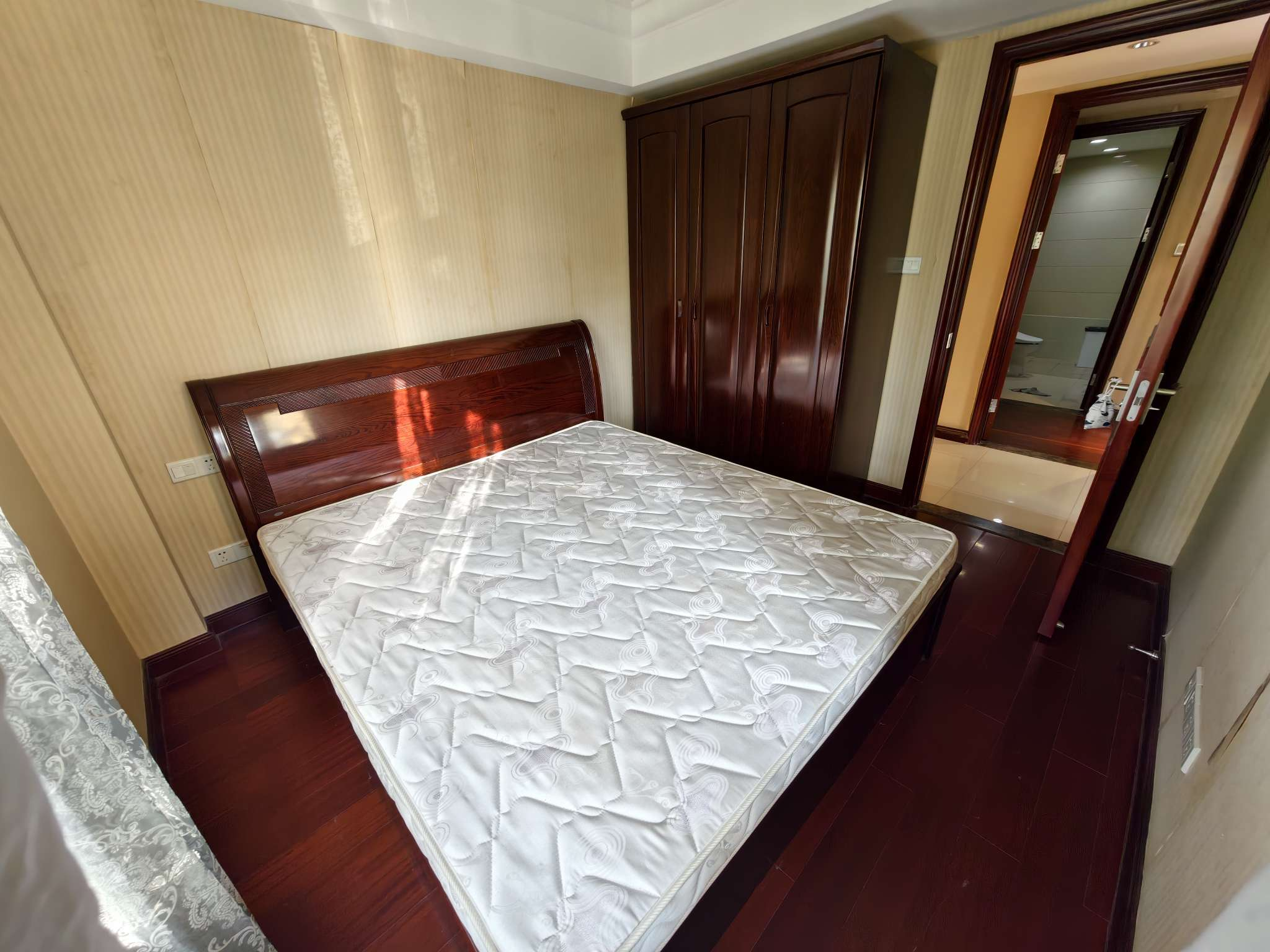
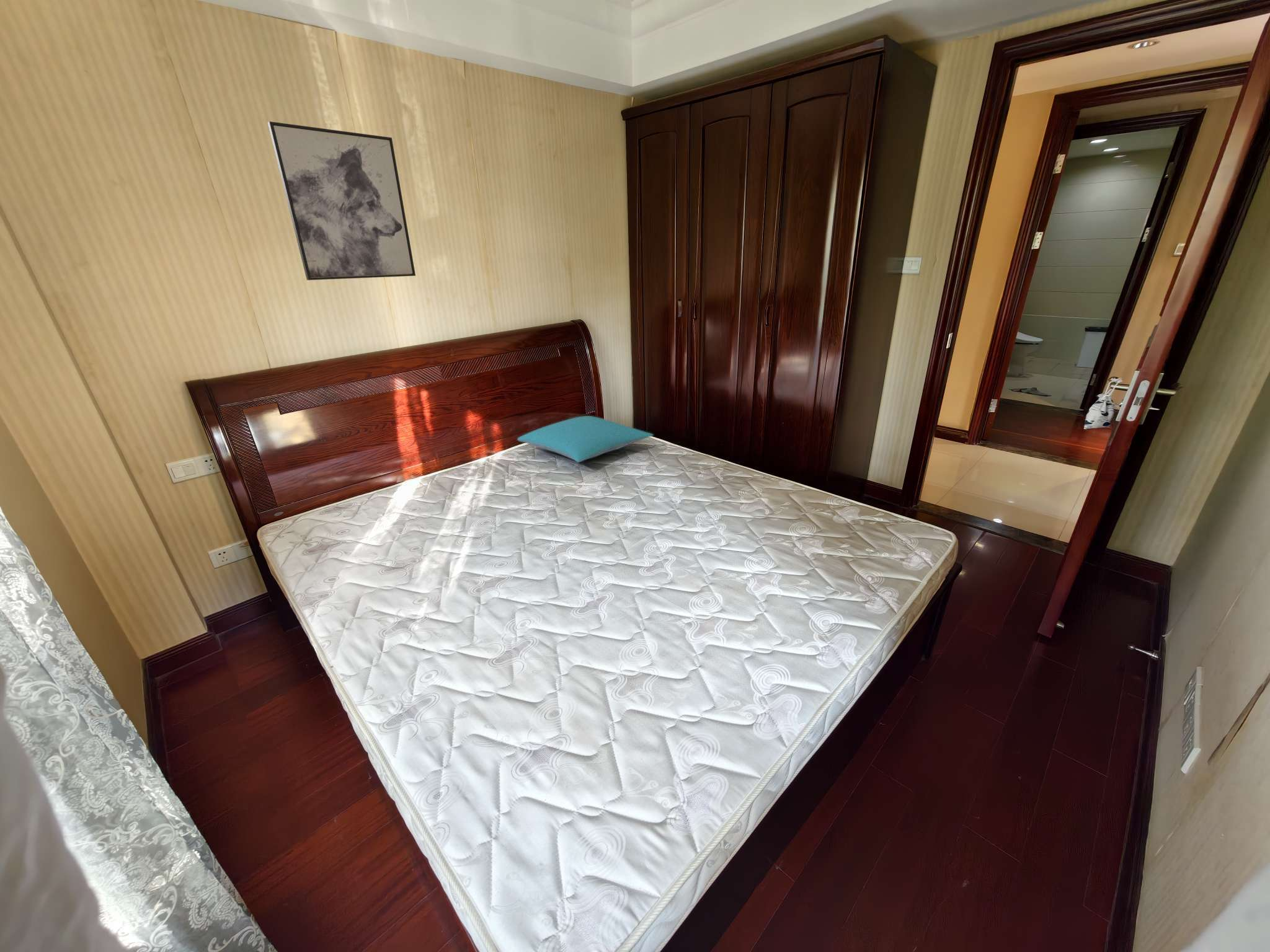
+ wall art [267,121,416,281]
+ pillow [517,415,654,463]
